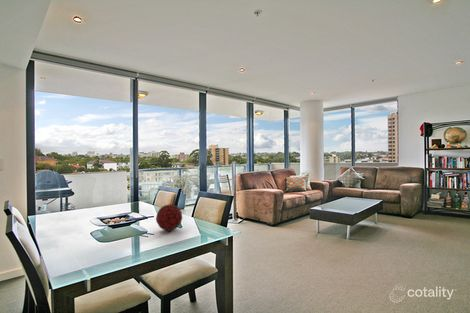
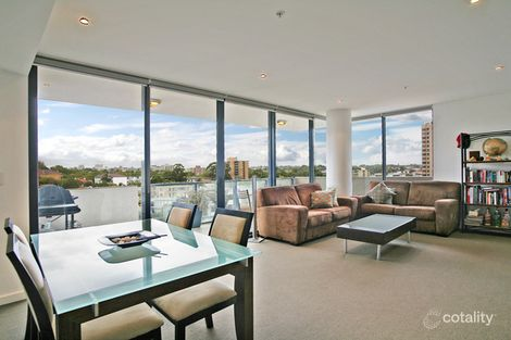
- decorative orb [155,203,183,232]
